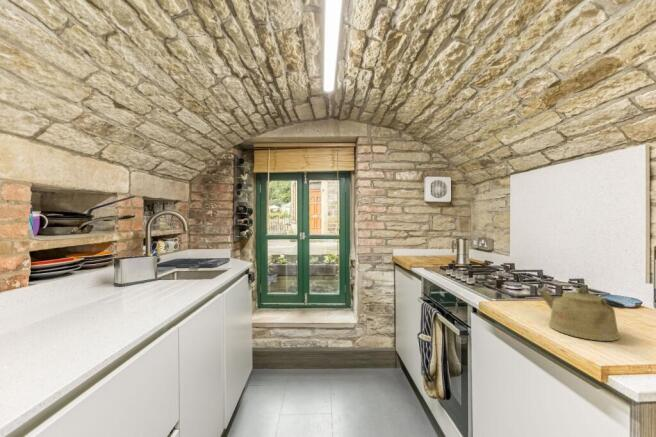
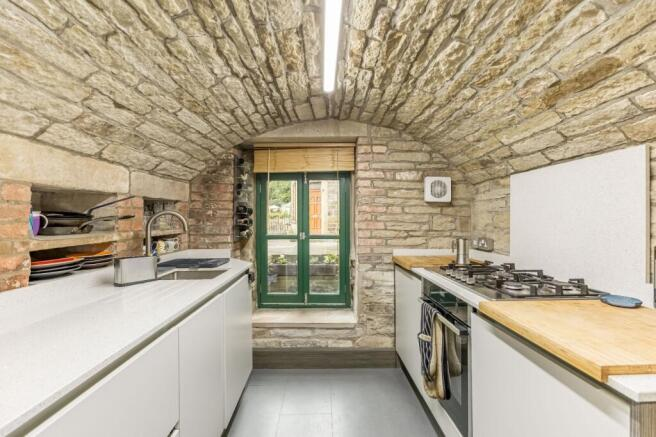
- kettle [538,287,626,342]
